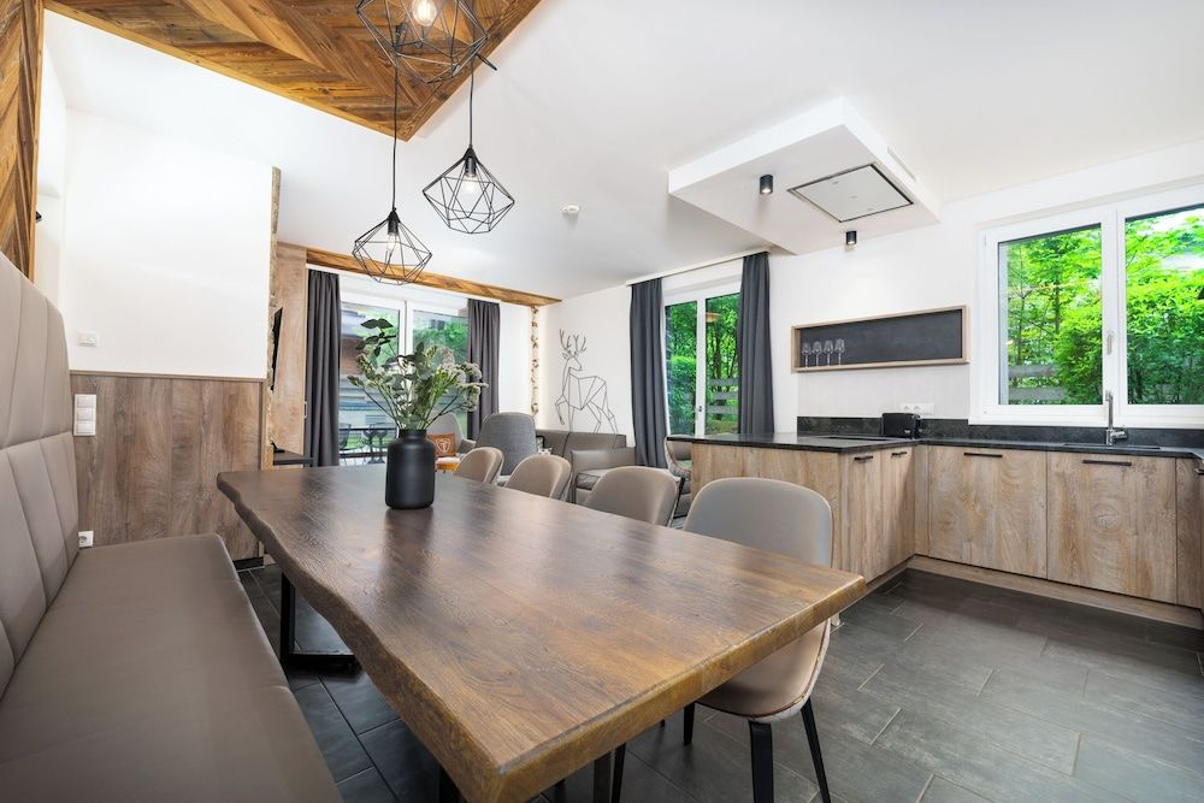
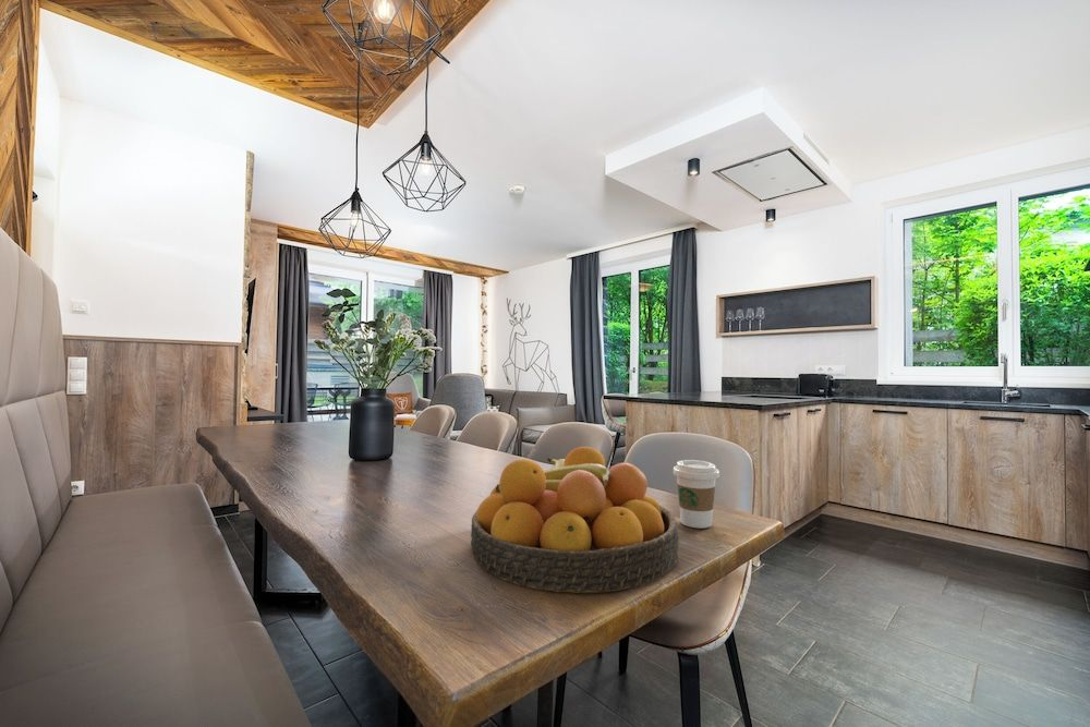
+ fruit bowl [470,446,679,594]
+ coffee cup [673,459,720,530]
